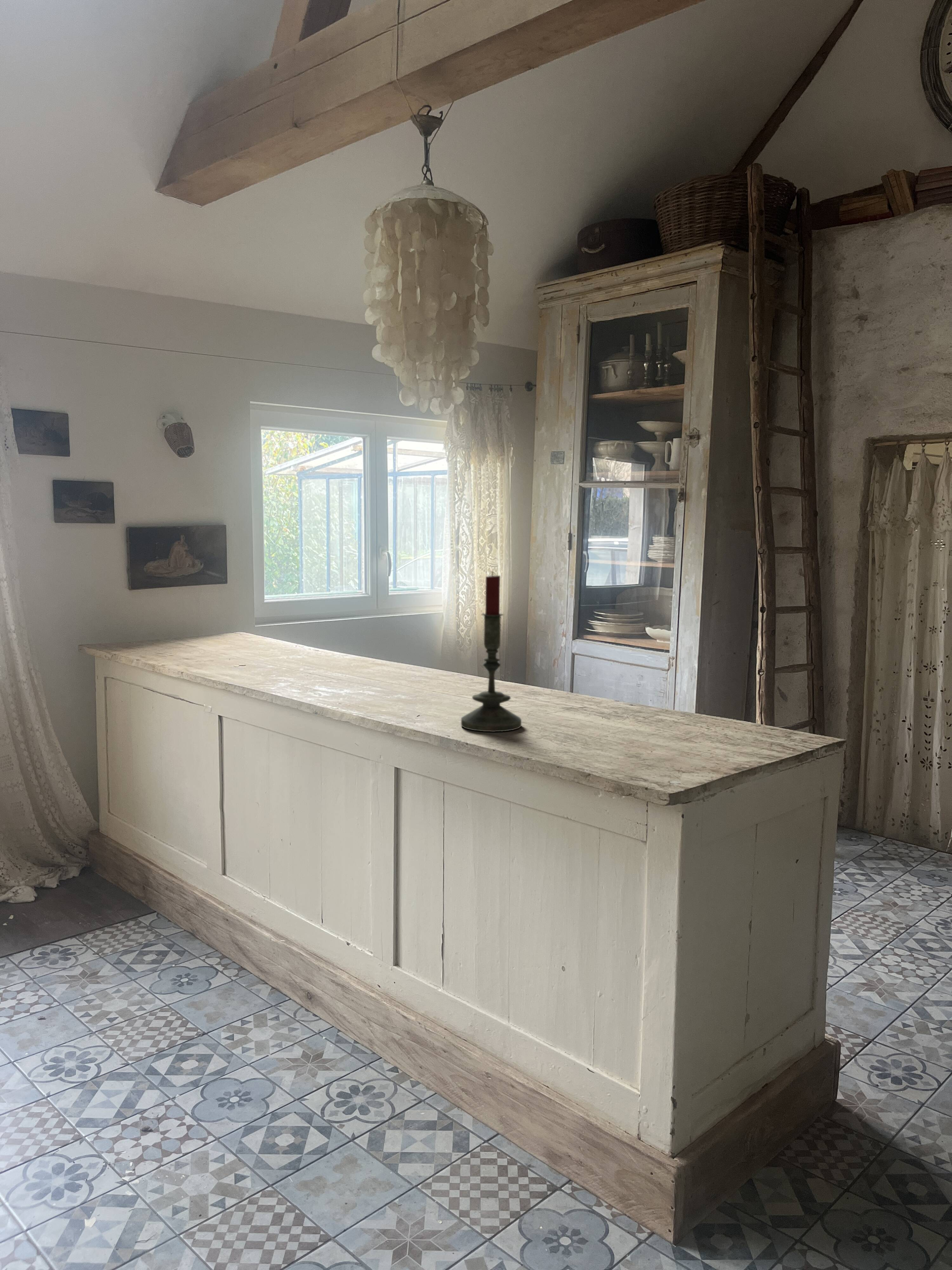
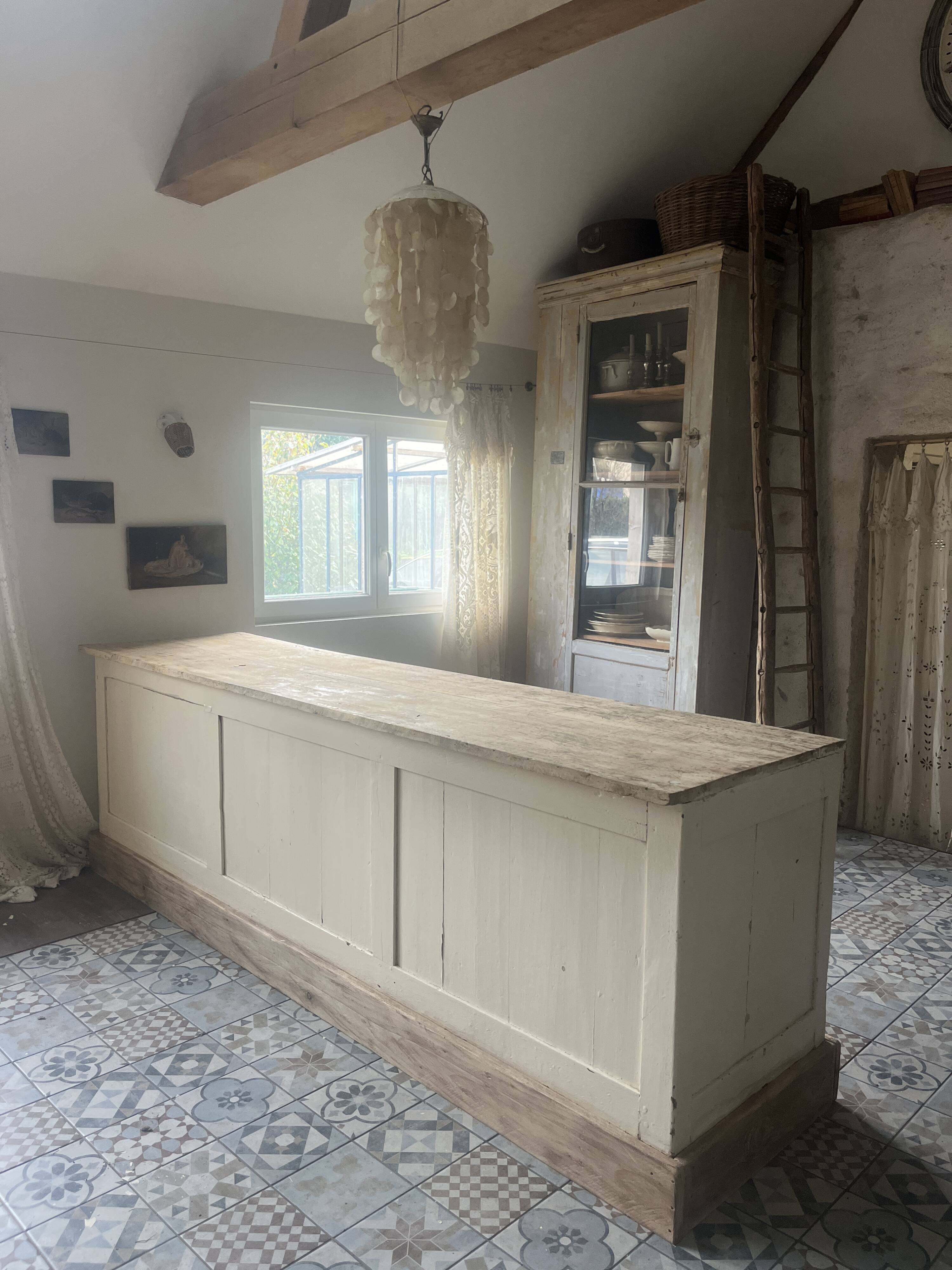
- candle [461,570,522,732]
